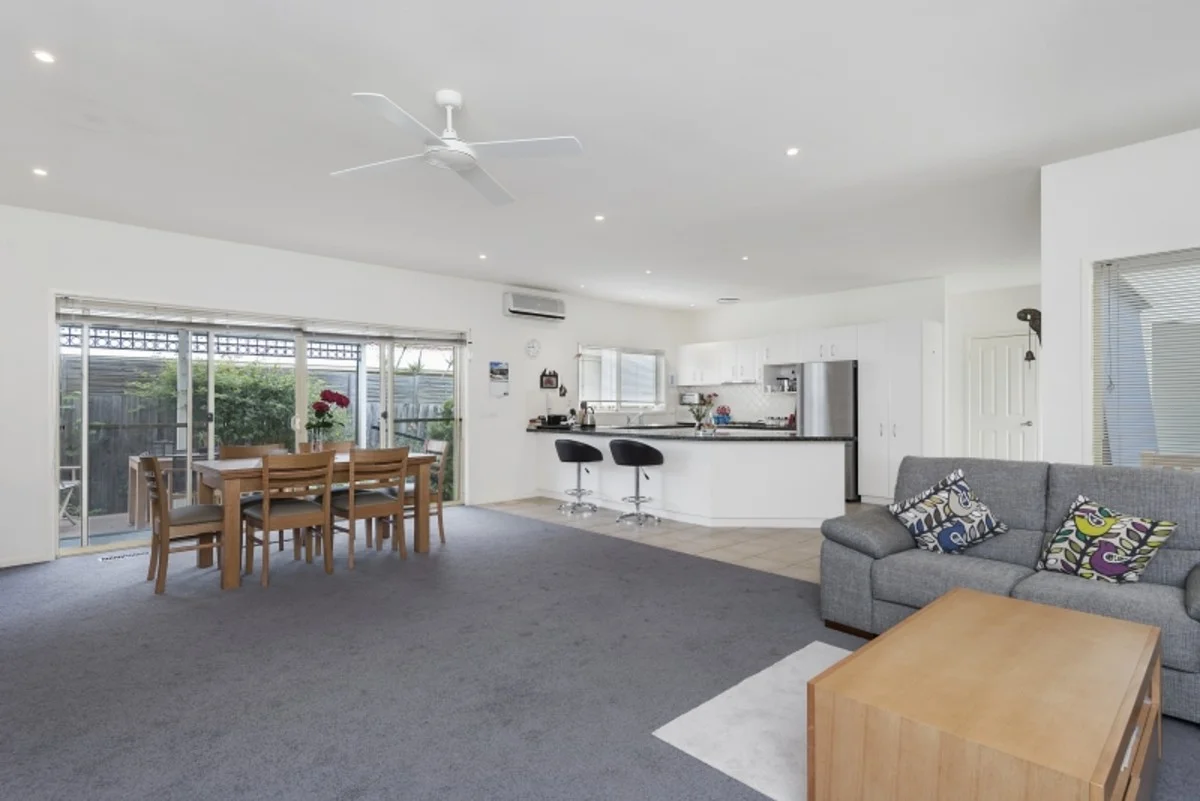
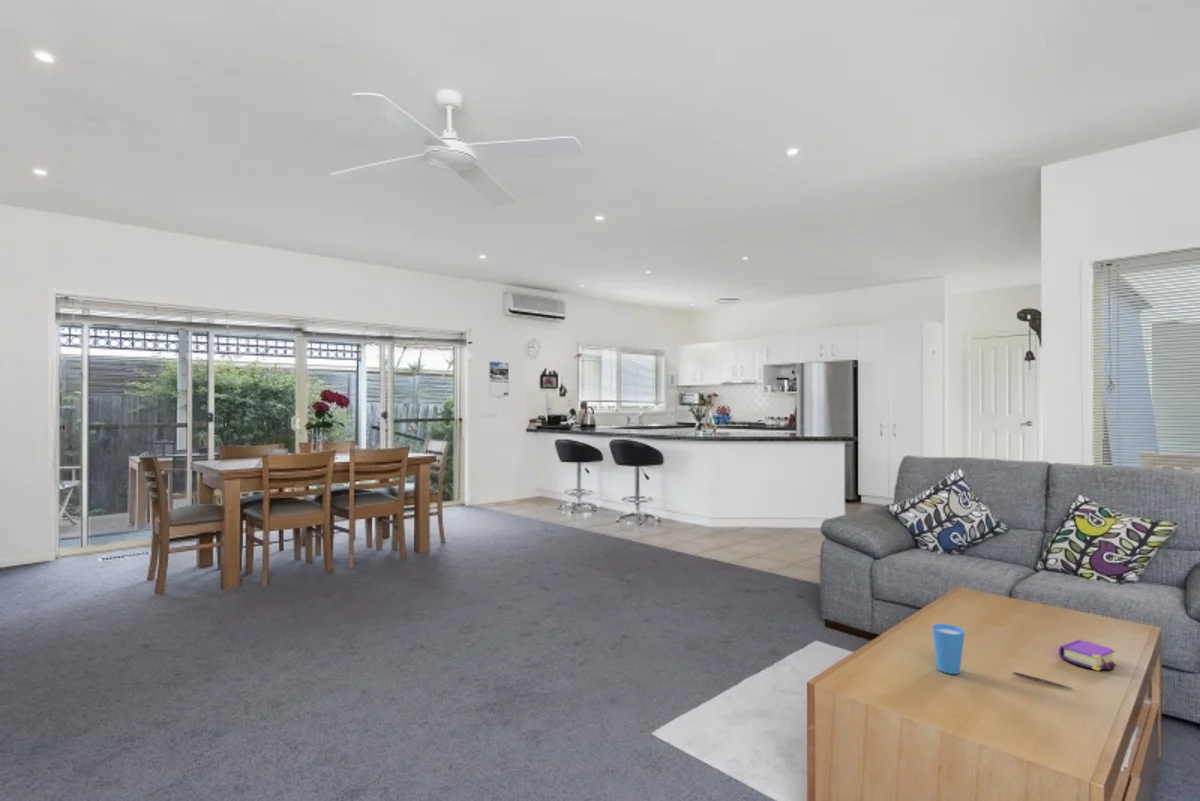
+ book [1058,638,1118,672]
+ pen [1012,671,1074,690]
+ cup [931,623,966,675]
